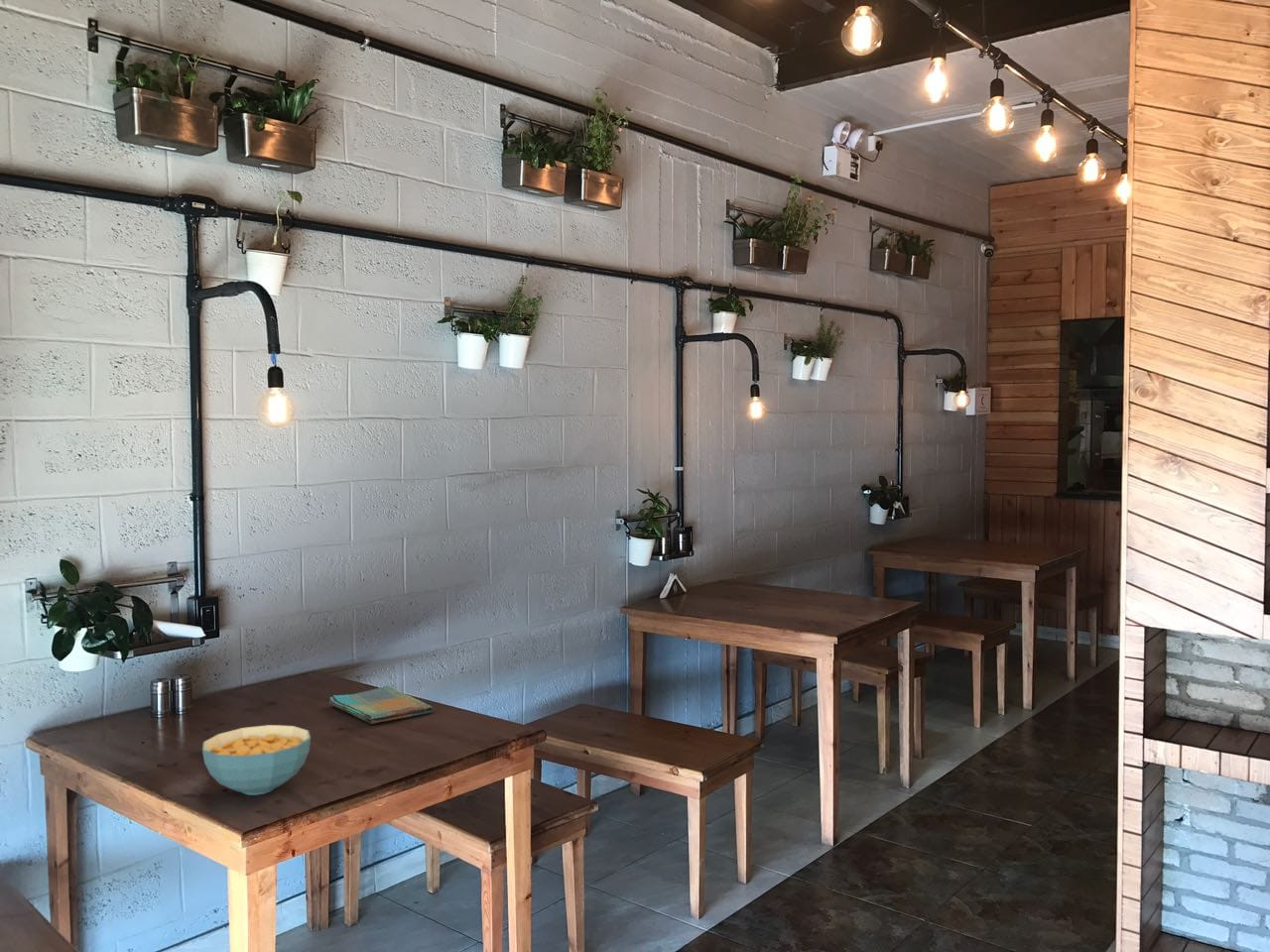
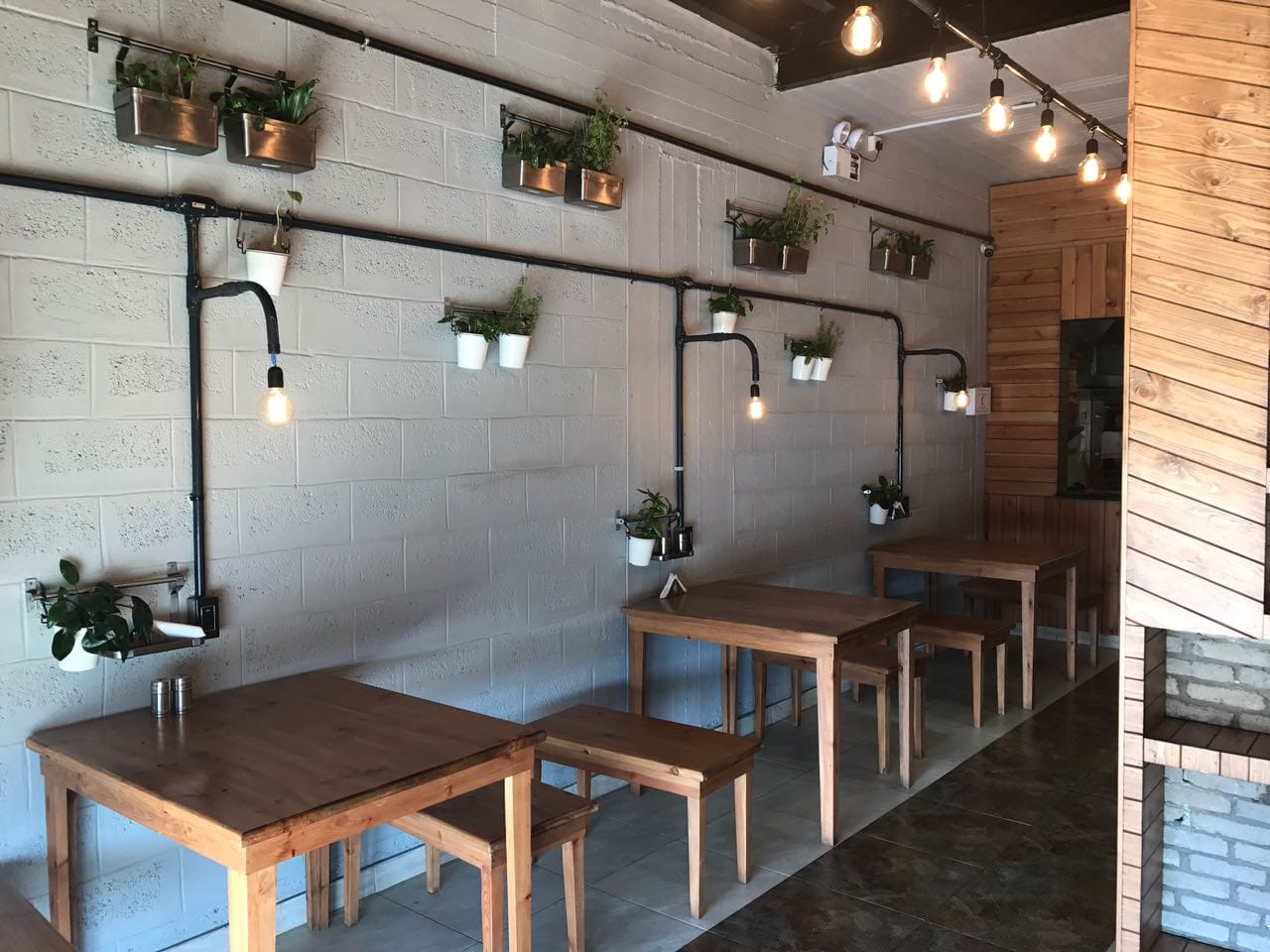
- dish towel [328,685,436,725]
- cereal bowl [201,724,312,796]
